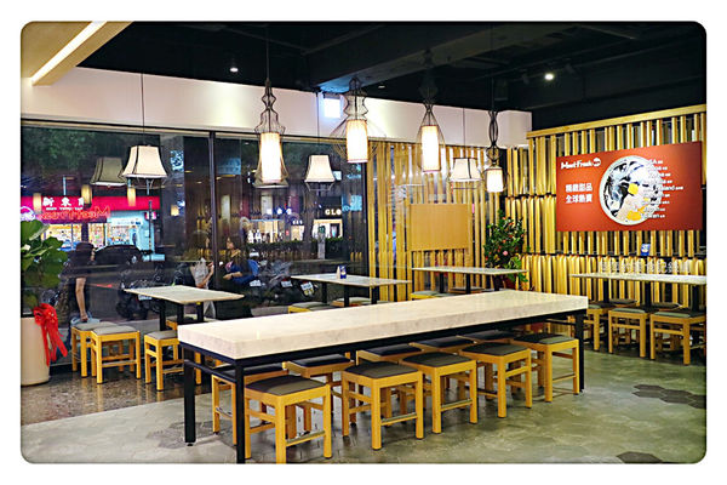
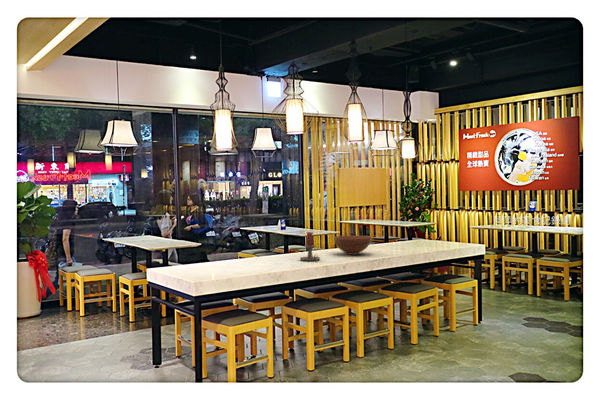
+ candle holder [299,231,321,262]
+ fruit bowl [333,235,372,256]
